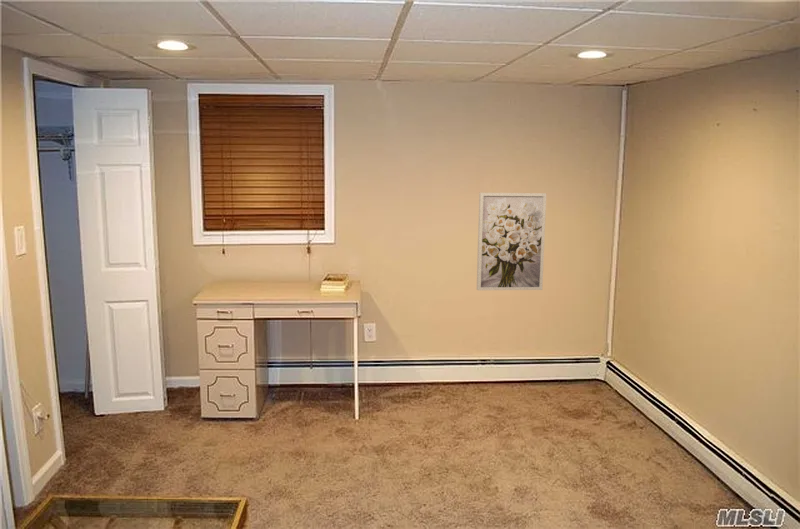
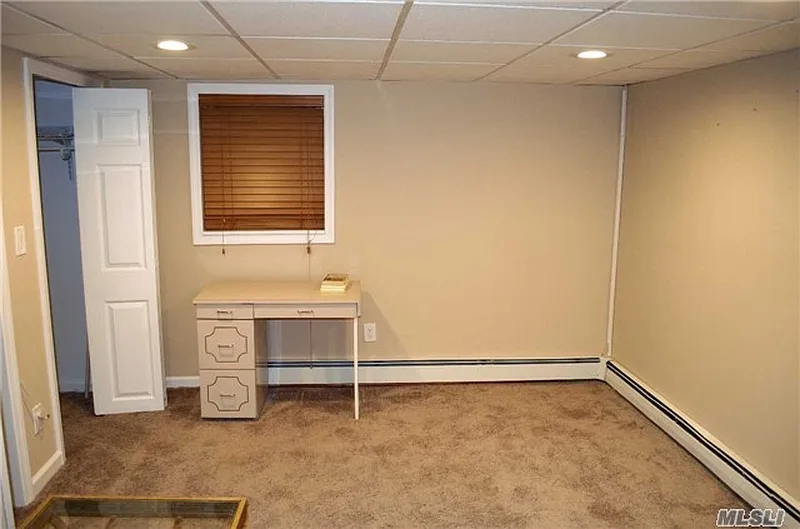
- wall art [476,192,547,291]
